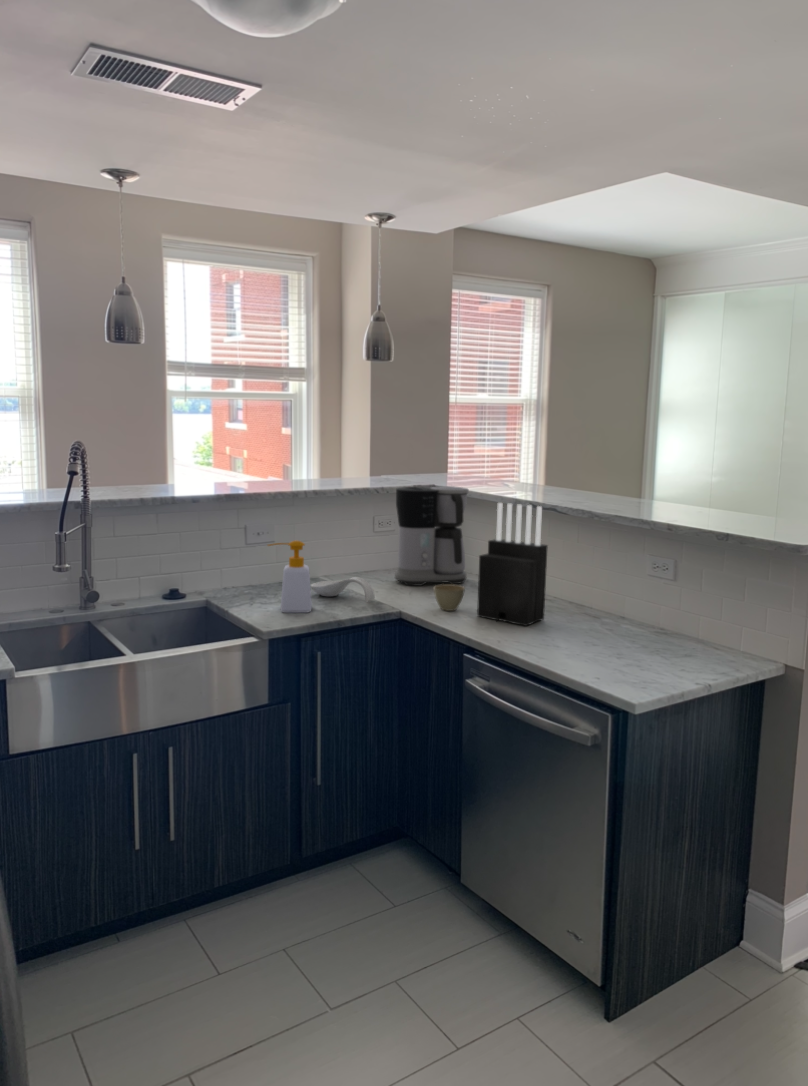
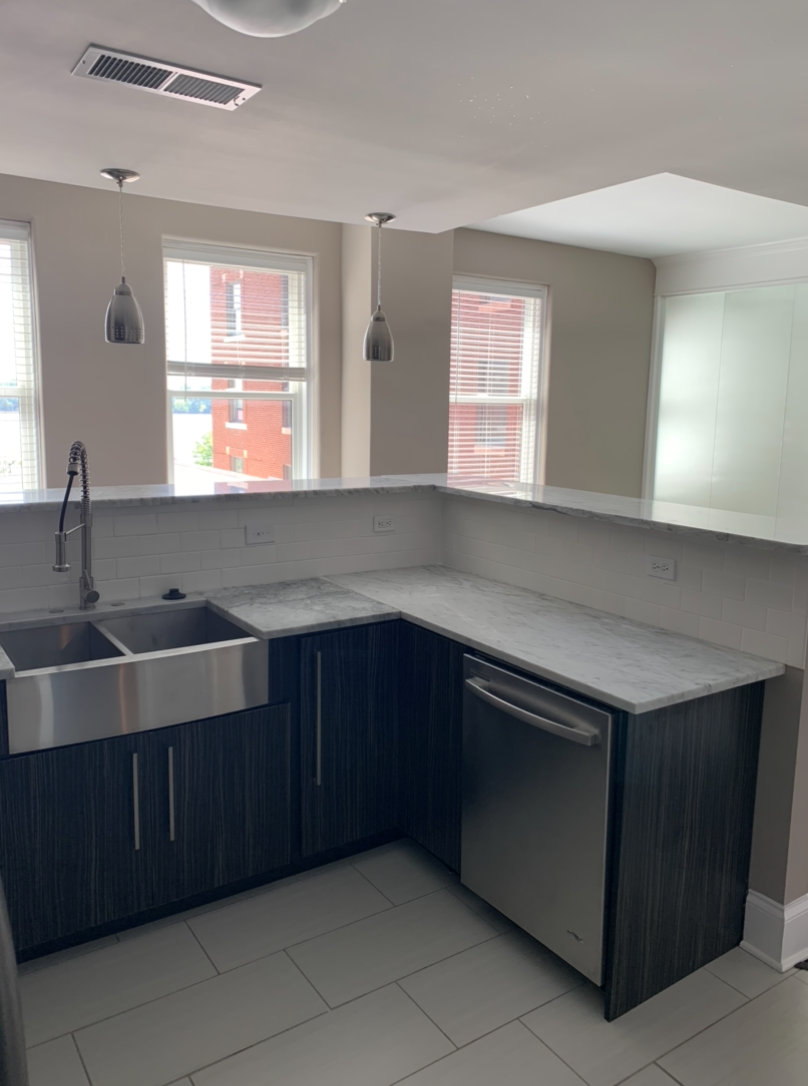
- coffee maker [394,485,470,587]
- flower pot [432,583,466,612]
- soap bottle [266,539,313,614]
- spoon rest [310,576,376,603]
- knife block [476,502,549,627]
